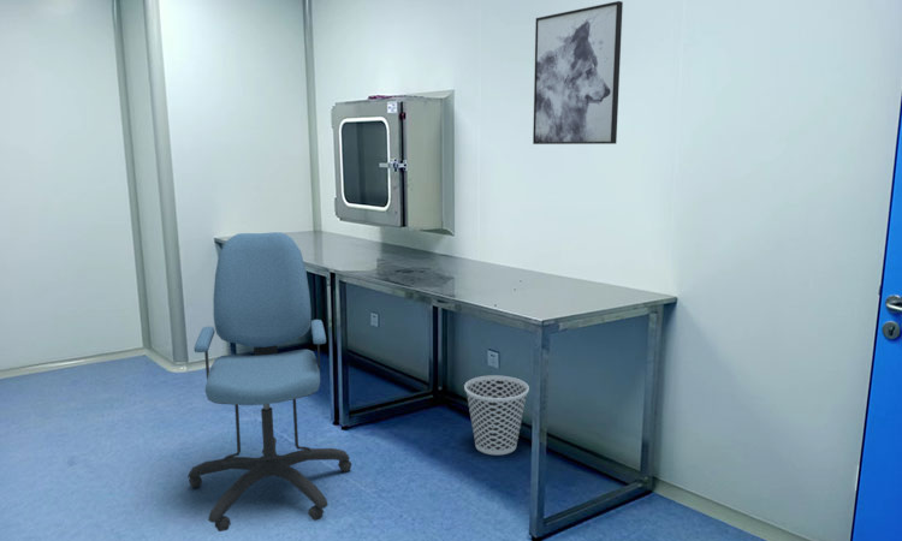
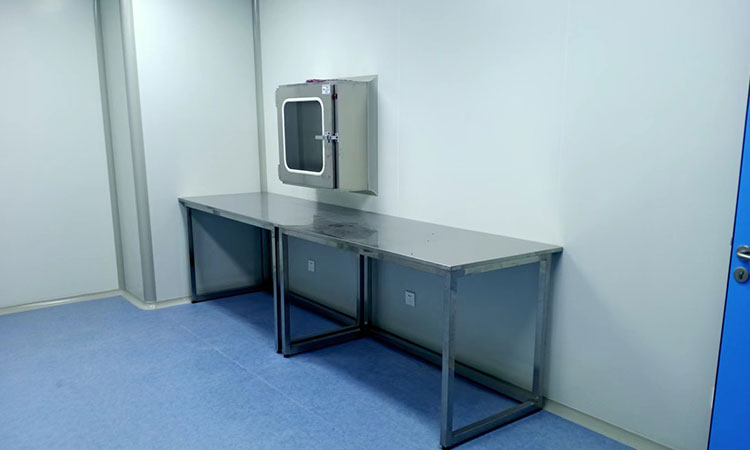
- wastebasket [463,374,530,456]
- wall art [532,0,624,145]
- office chair [186,231,352,533]
